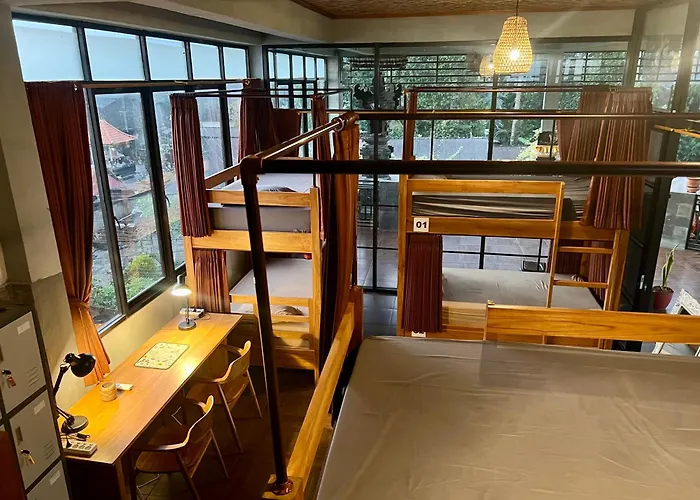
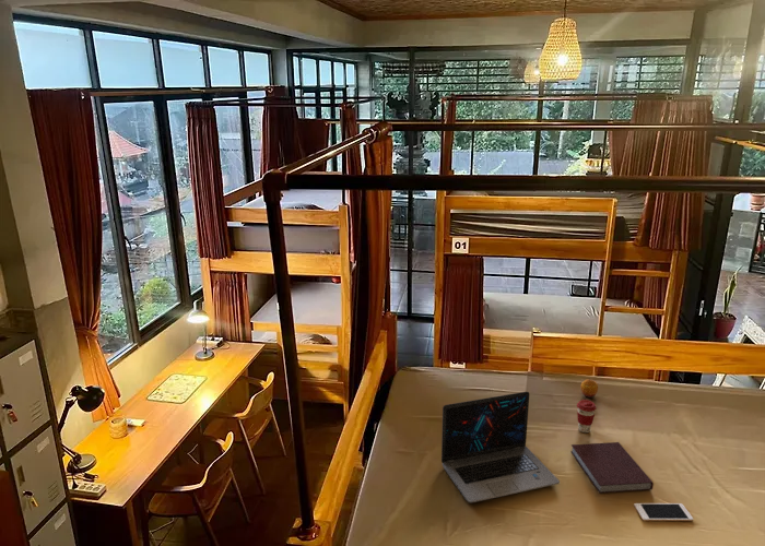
+ cell phone [633,502,694,522]
+ laptop [440,391,561,503]
+ notebook [569,441,655,495]
+ fruit [579,378,599,399]
+ coffee cup [576,399,598,434]
